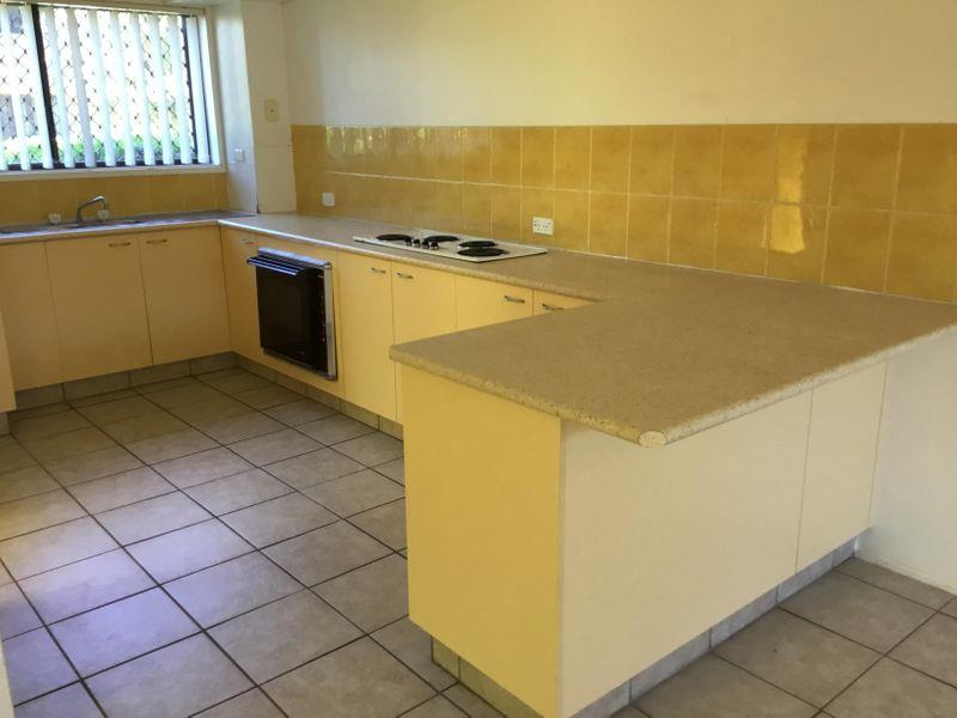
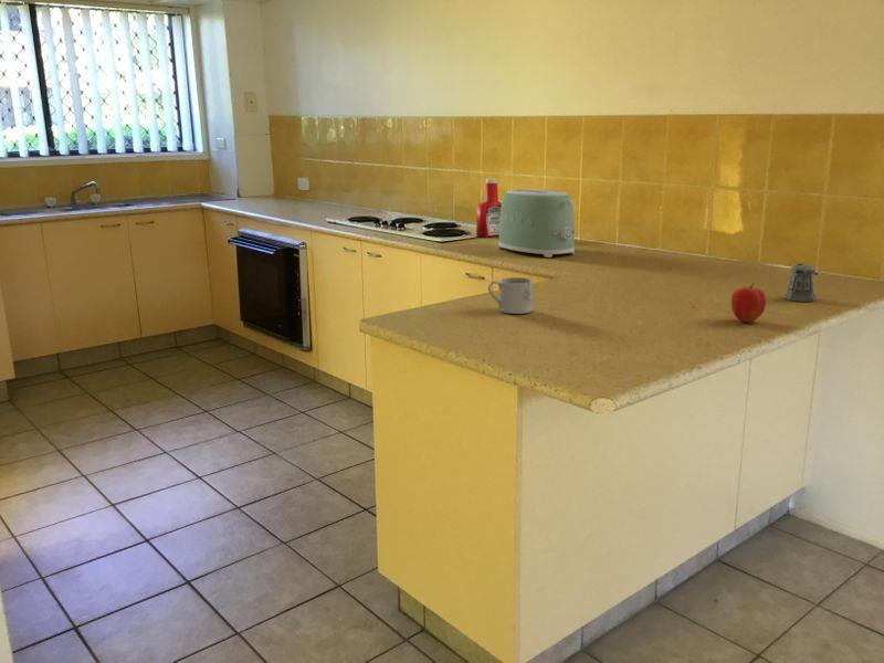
+ apple [730,282,768,324]
+ pepper shaker [782,262,819,303]
+ soap bottle [475,178,502,239]
+ toaster [497,188,576,259]
+ mug [487,276,534,315]
